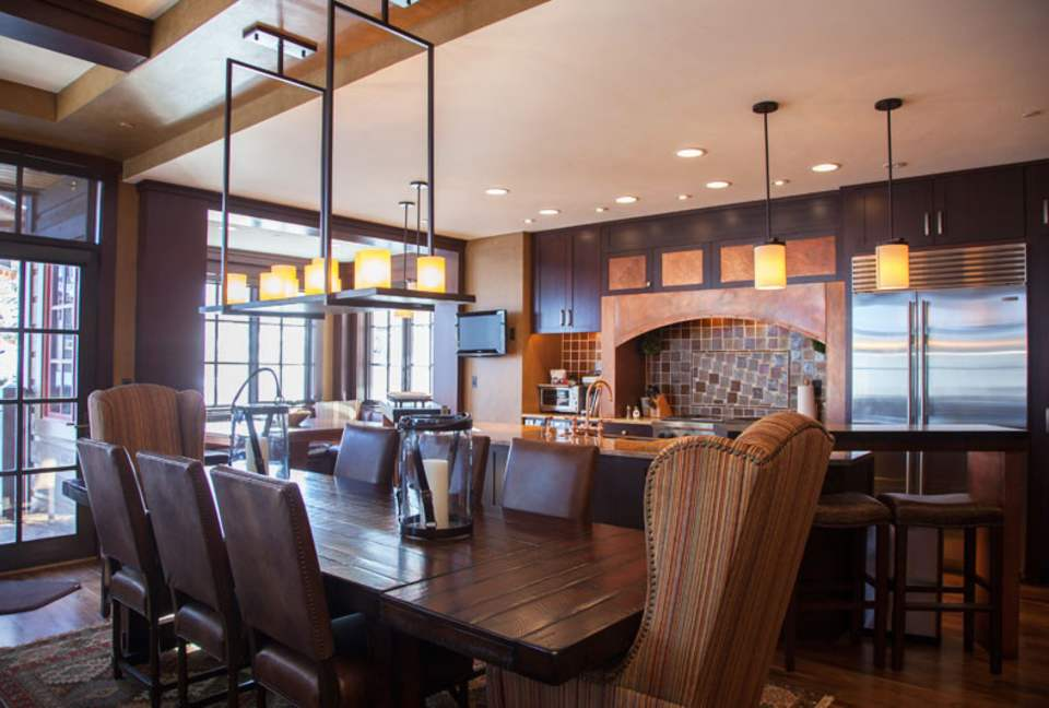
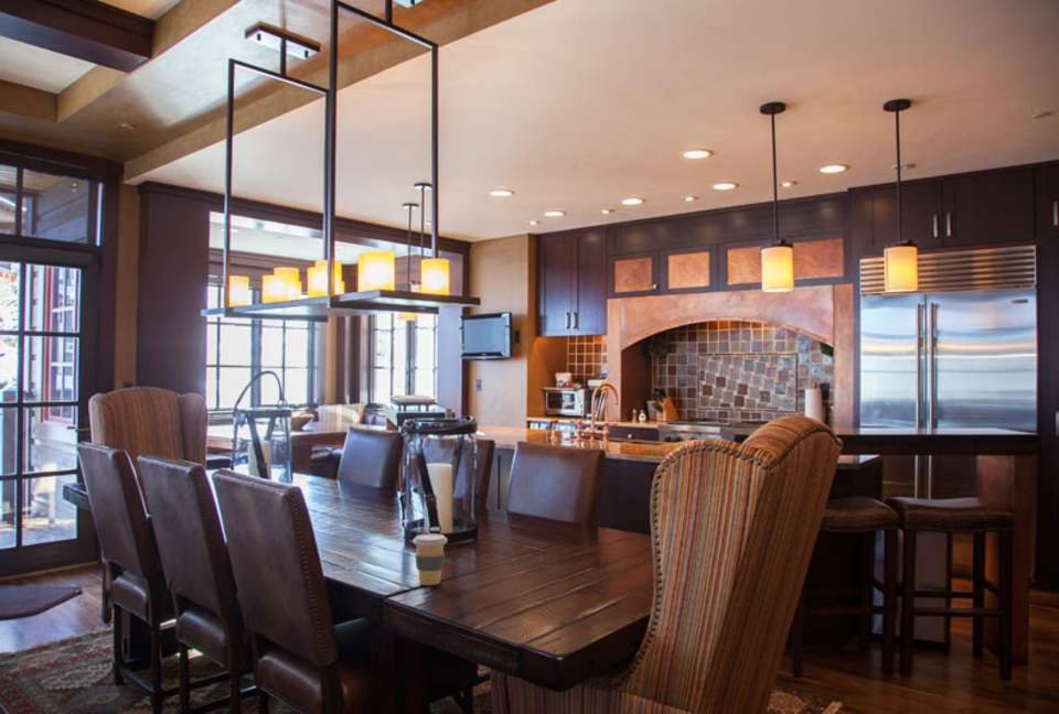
+ coffee cup [411,532,448,586]
